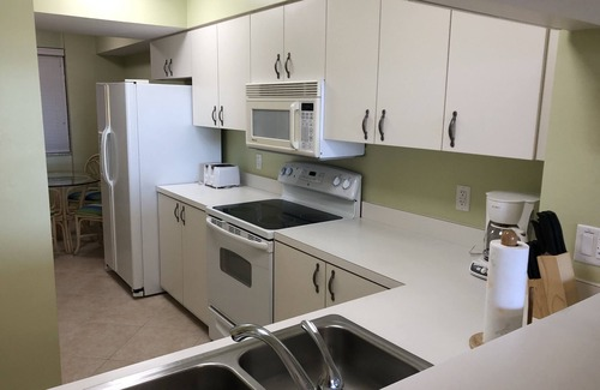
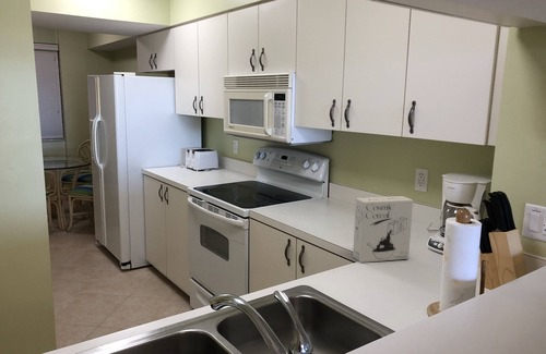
+ cereal box [352,195,414,264]
